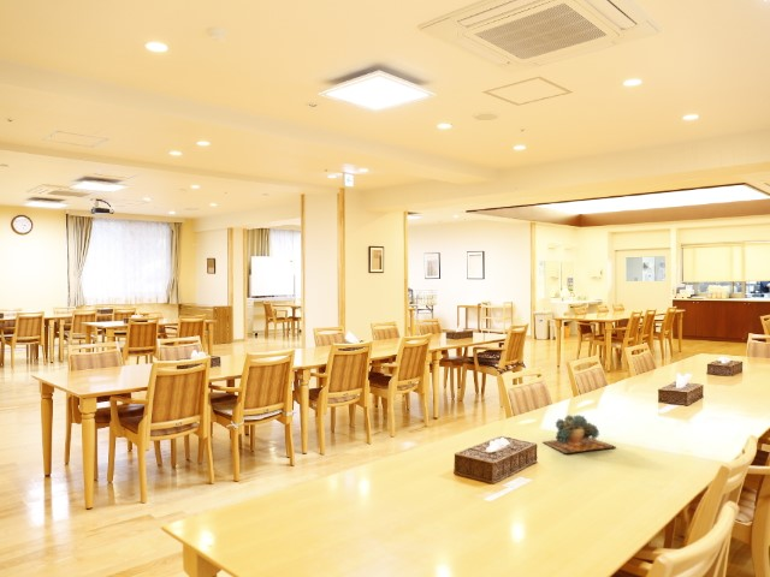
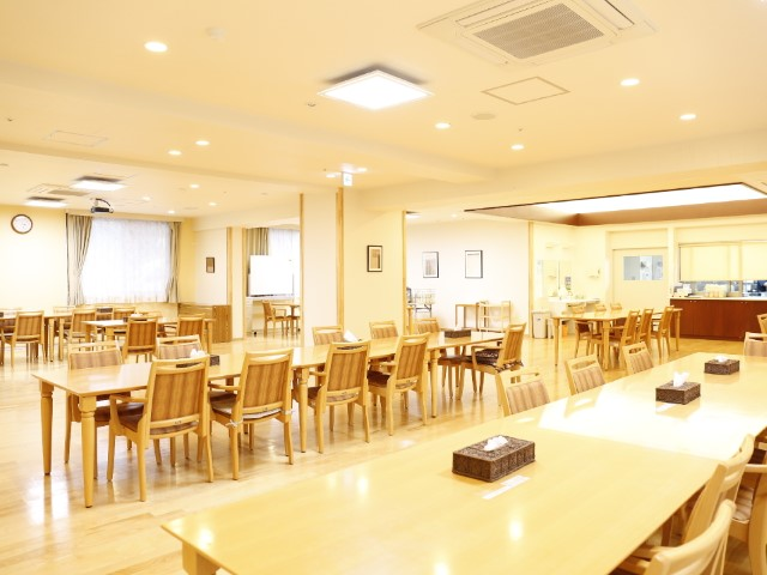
- succulent plant [541,414,617,454]
